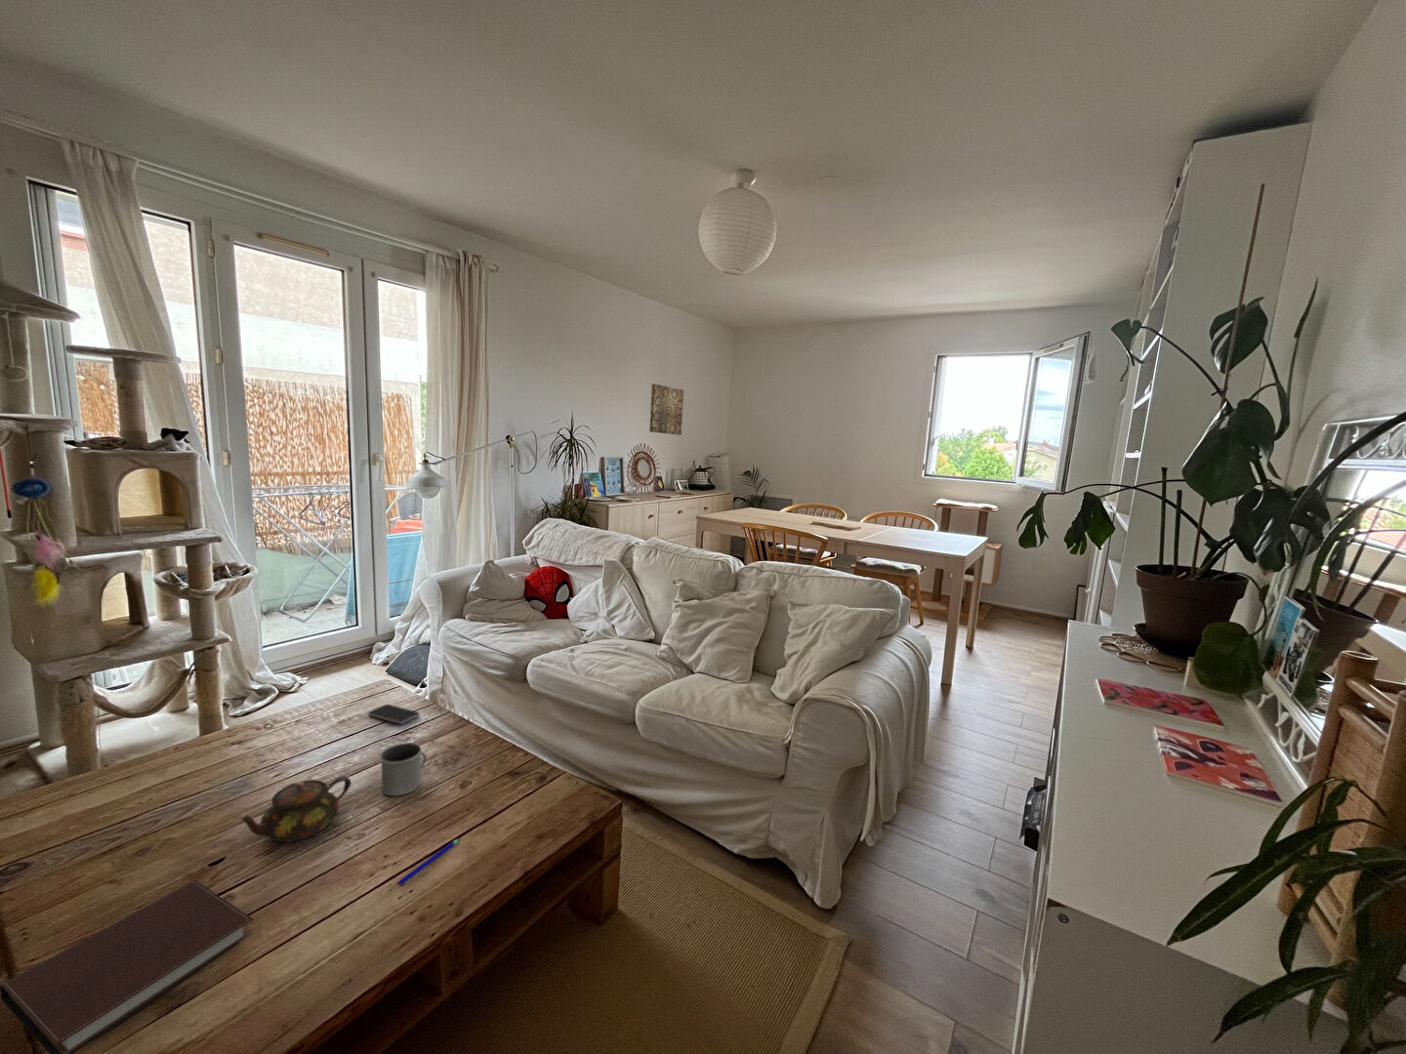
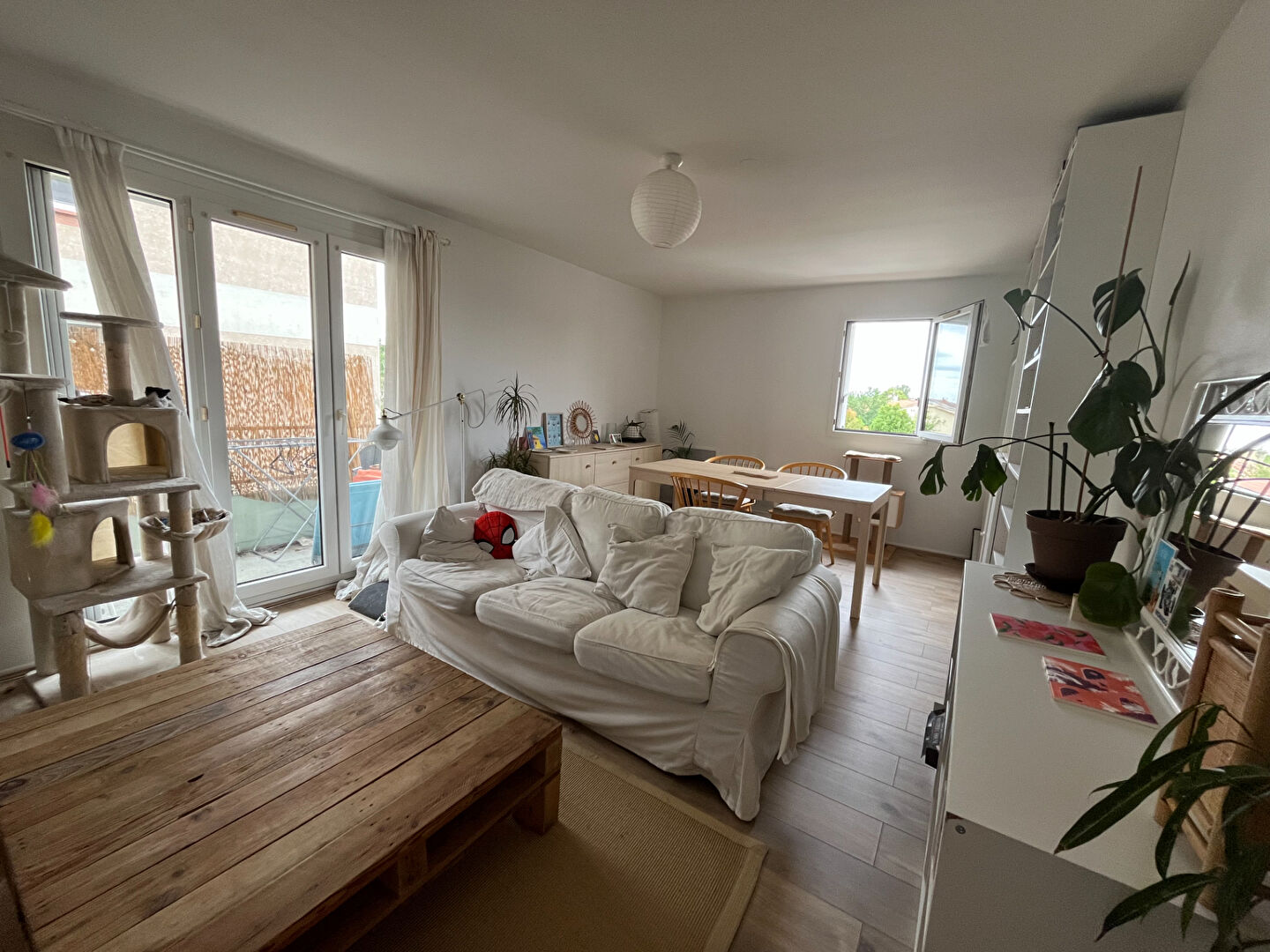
- mug [379,742,427,796]
- teapot [239,775,351,844]
- smartphone [368,704,420,725]
- wall art [649,383,684,436]
- notebook [0,879,254,1054]
- pen [396,837,459,886]
